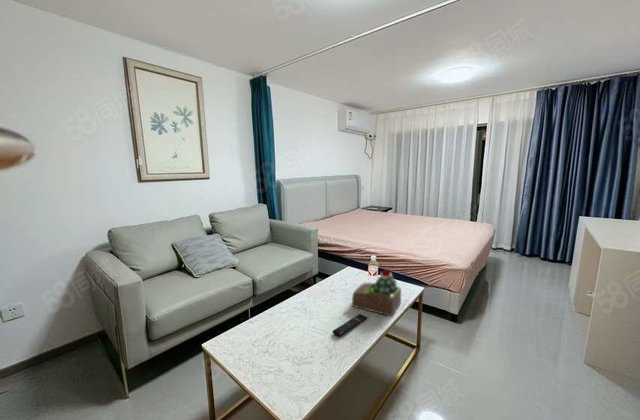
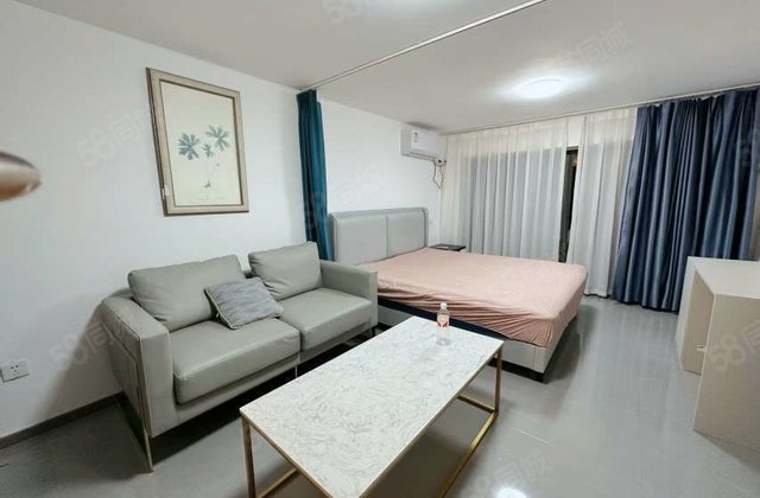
- succulent plant [351,269,402,317]
- remote control [332,313,368,338]
